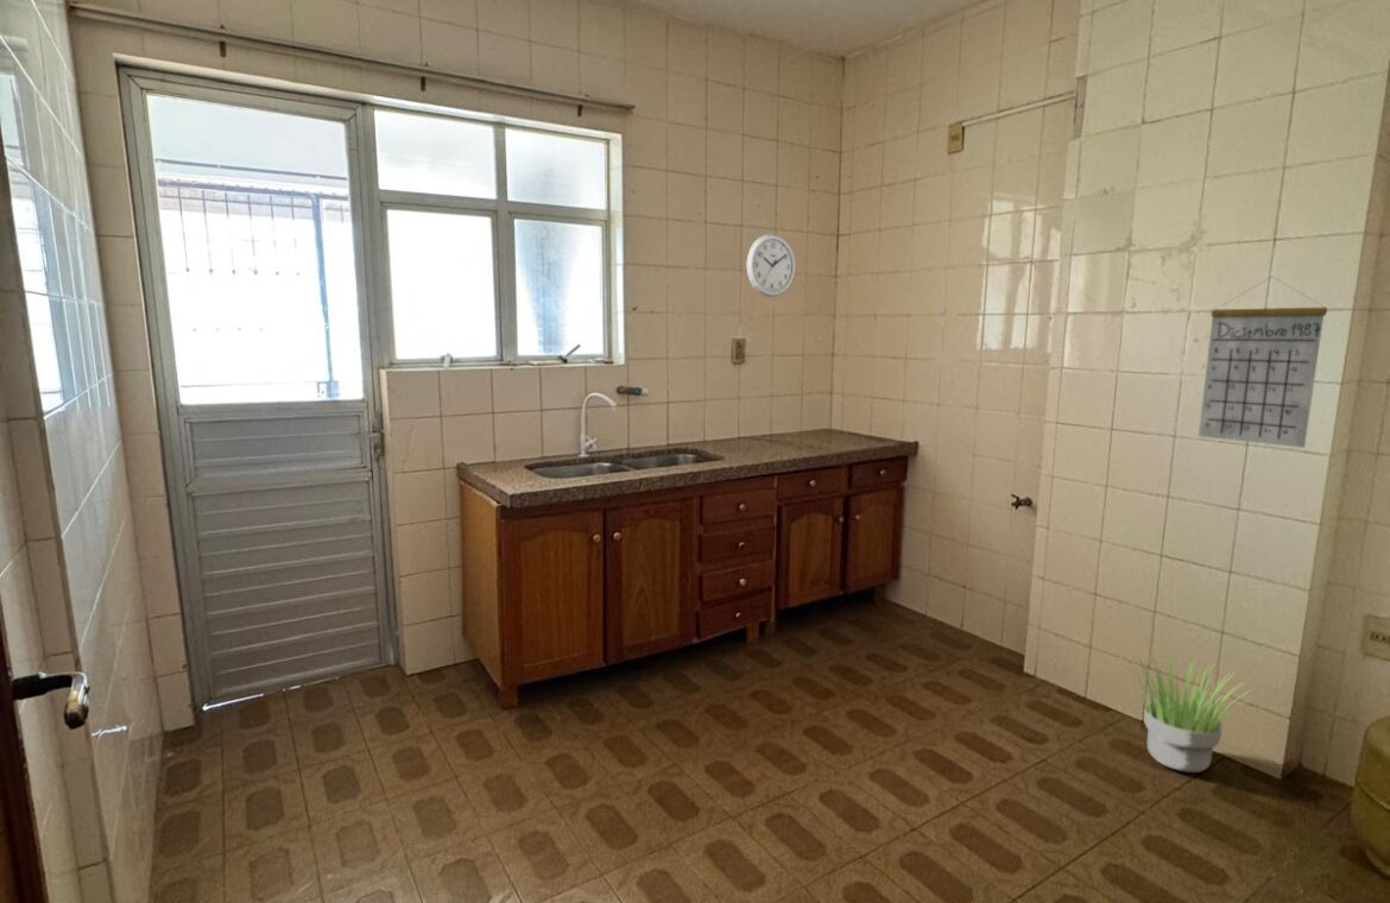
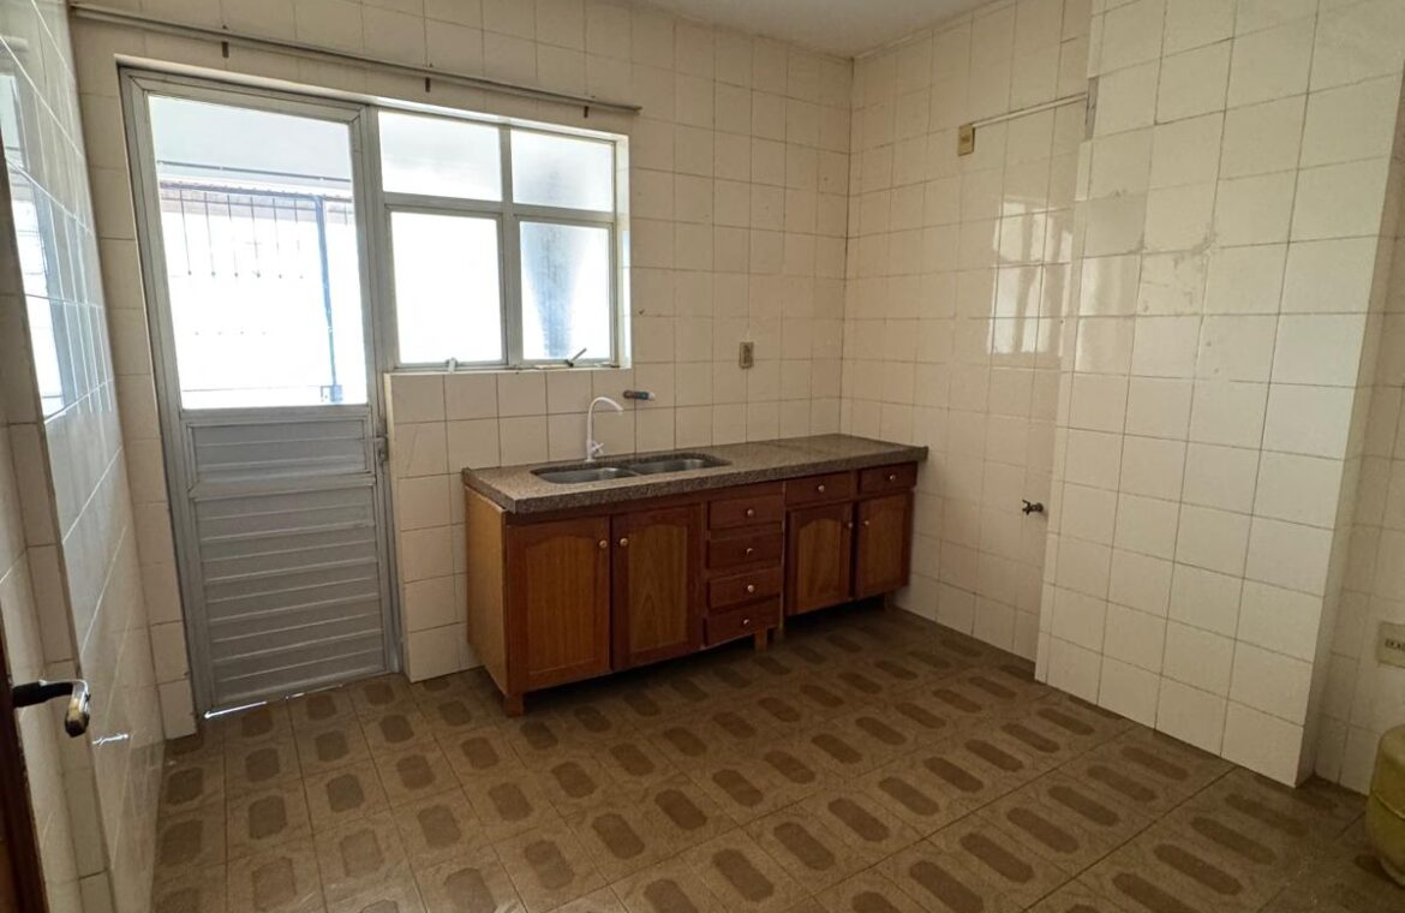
- potted plant [1126,651,1252,773]
- calendar [1198,276,1328,449]
- wall clock [746,233,796,298]
